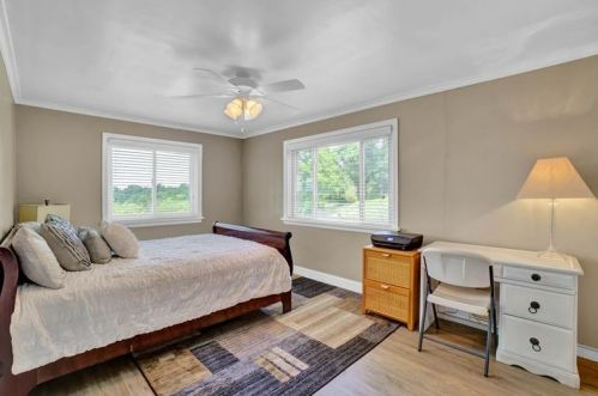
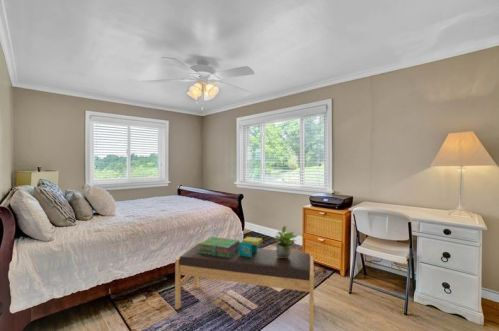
+ bench [174,242,315,331]
+ potted plant [274,225,299,258]
+ decorative box [239,236,264,257]
+ stack of books [198,236,240,258]
